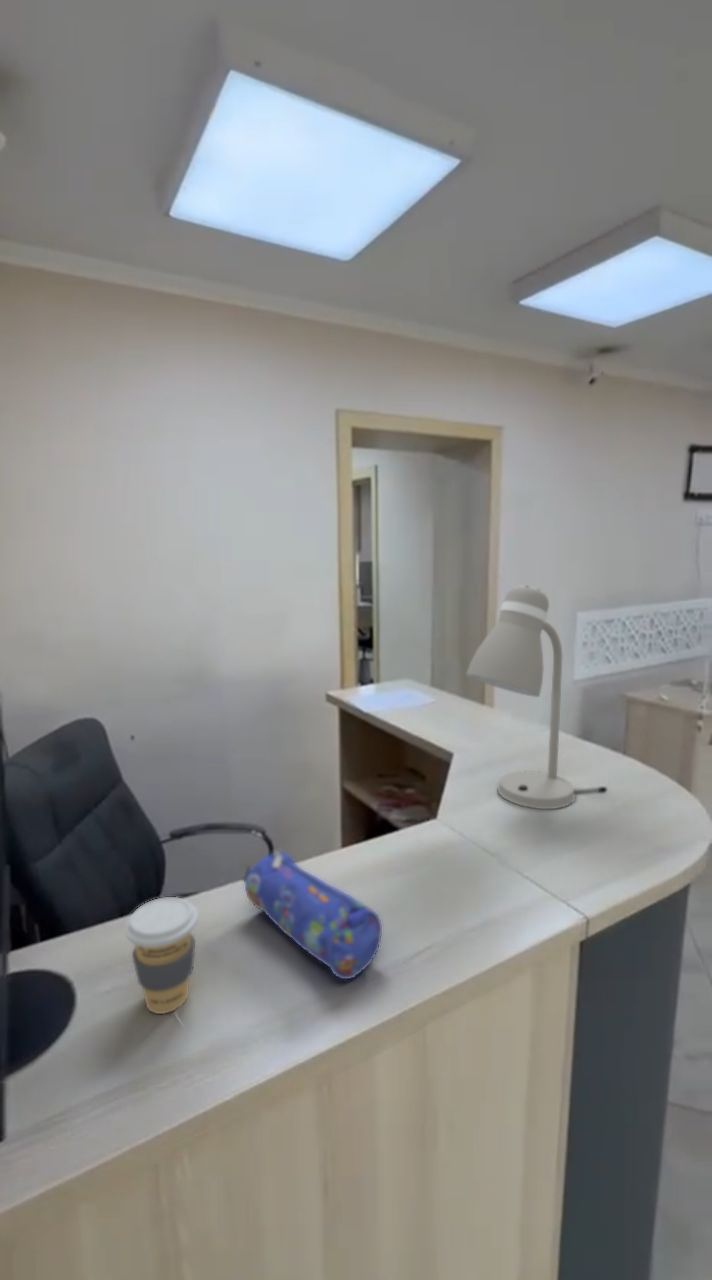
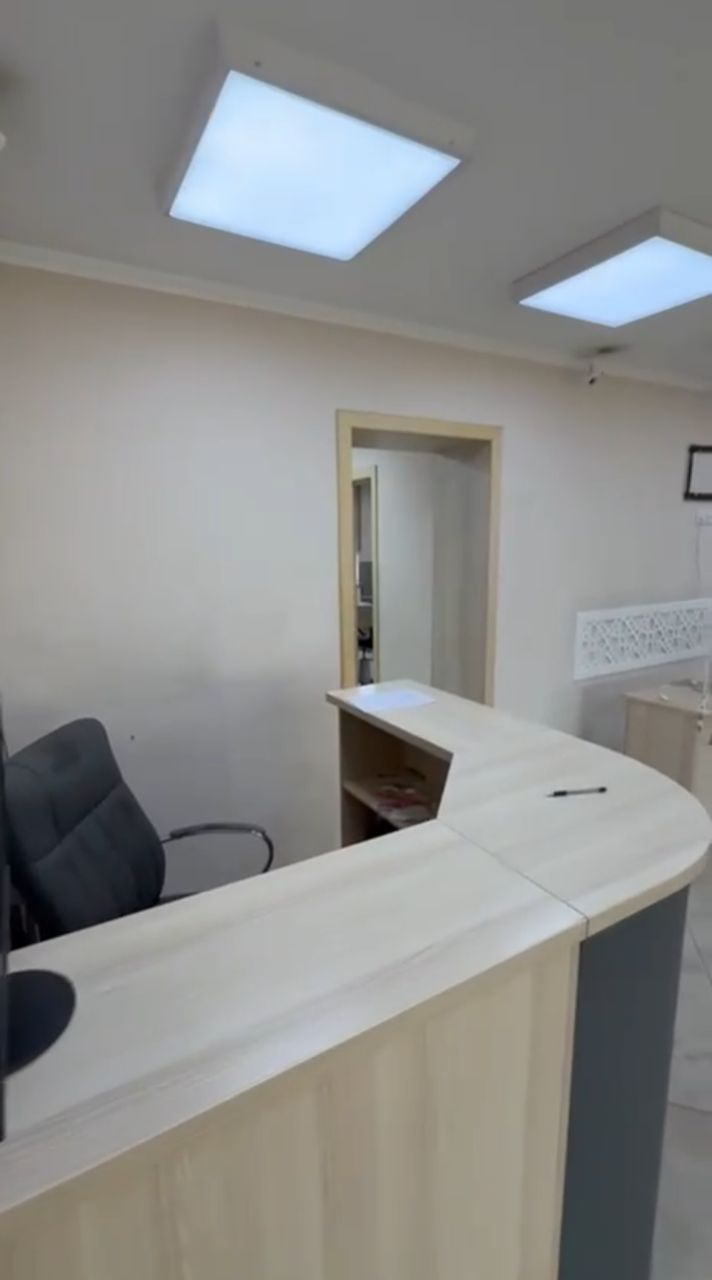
- coffee cup [124,896,199,1015]
- pencil case [240,849,383,980]
- desk lamp [465,584,576,810]
